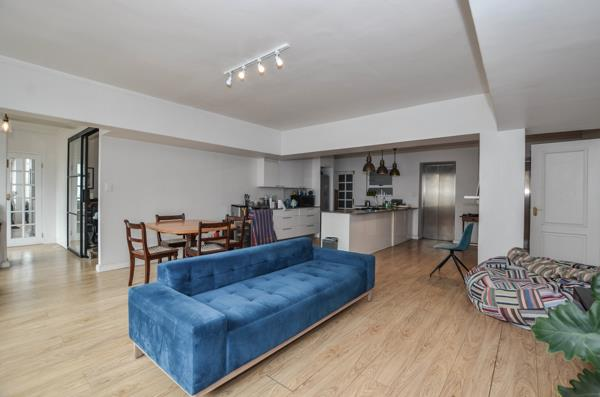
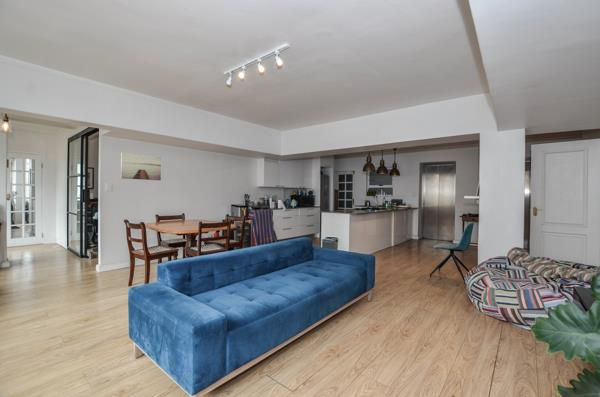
+ wall art [120,152,162,181]
